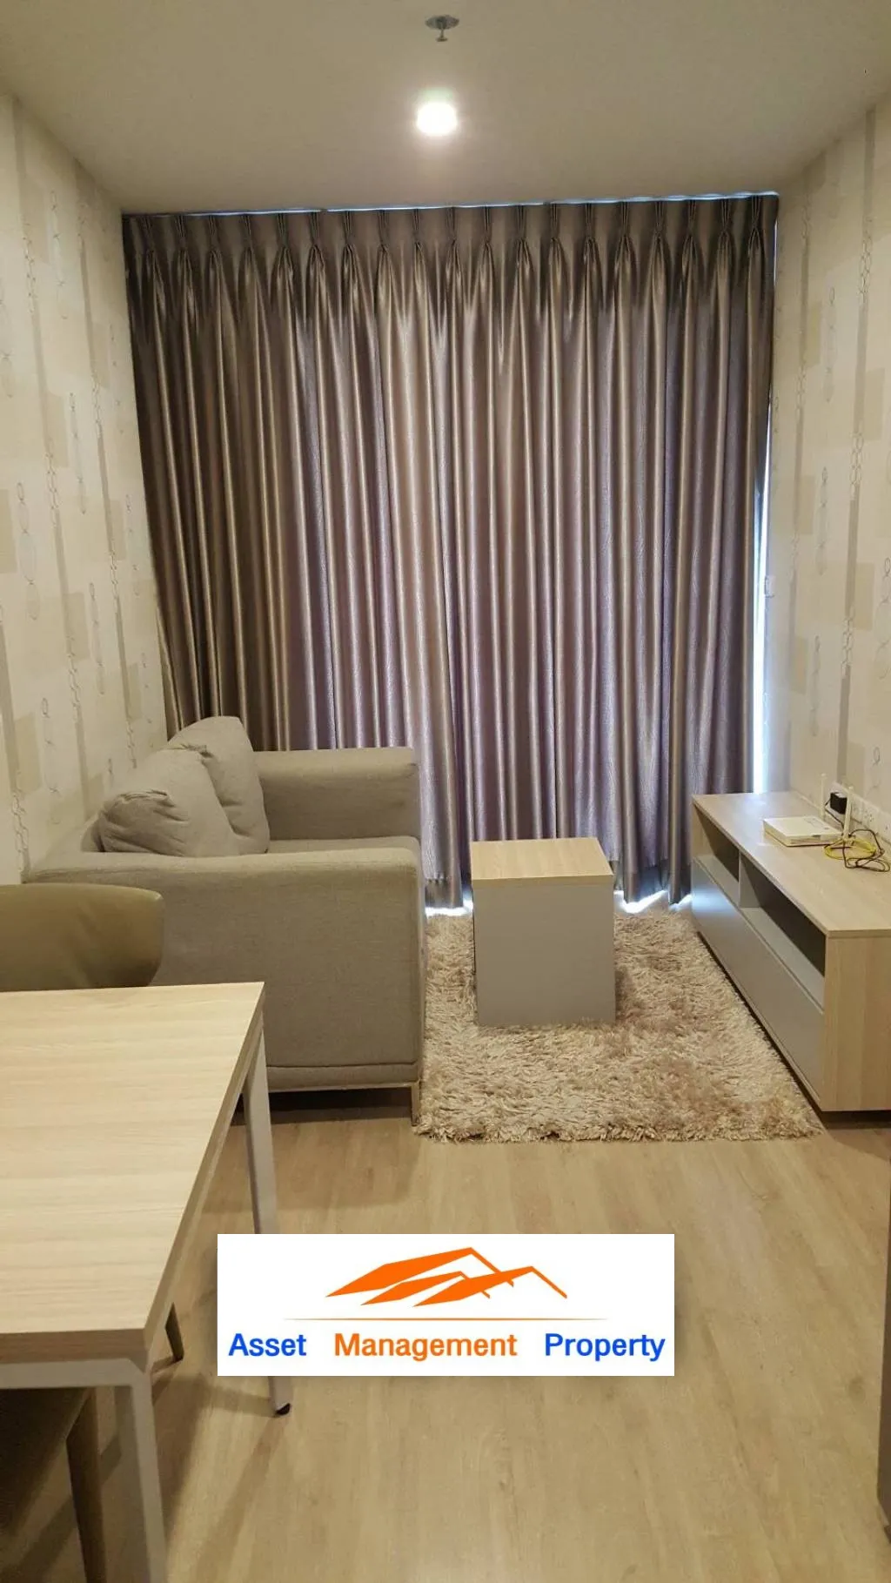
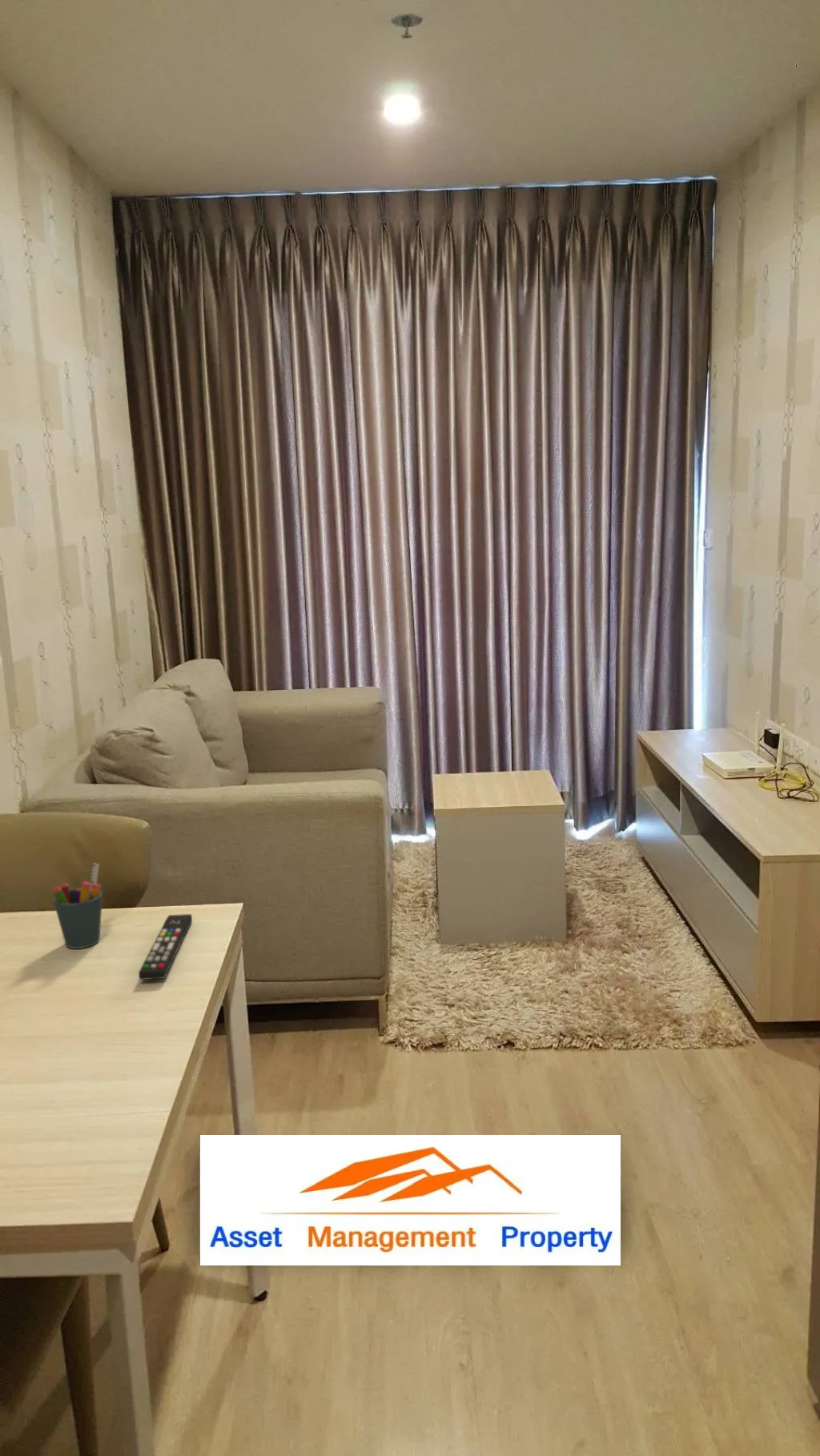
+ remote control [138,913,193,981]
+ pen holder [51,862,103,949]
